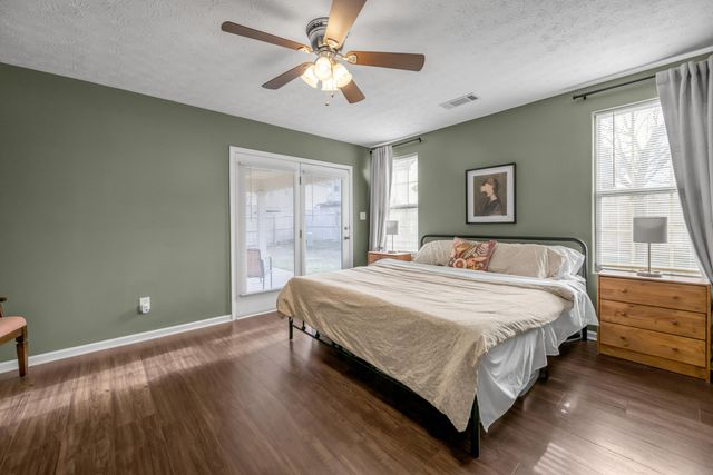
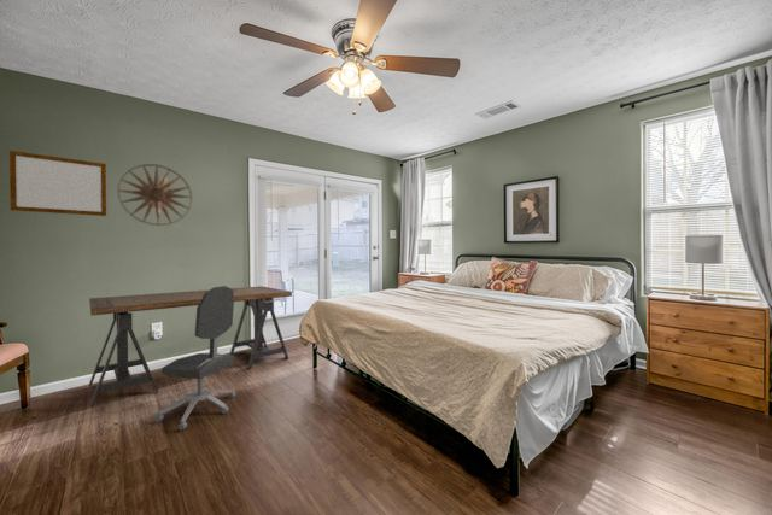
+ office chair [154,285,236,432]
+ writing board [8,150,107,217]
+ wall art [117,163,193,227]
+ desk [88,285,293,409]
